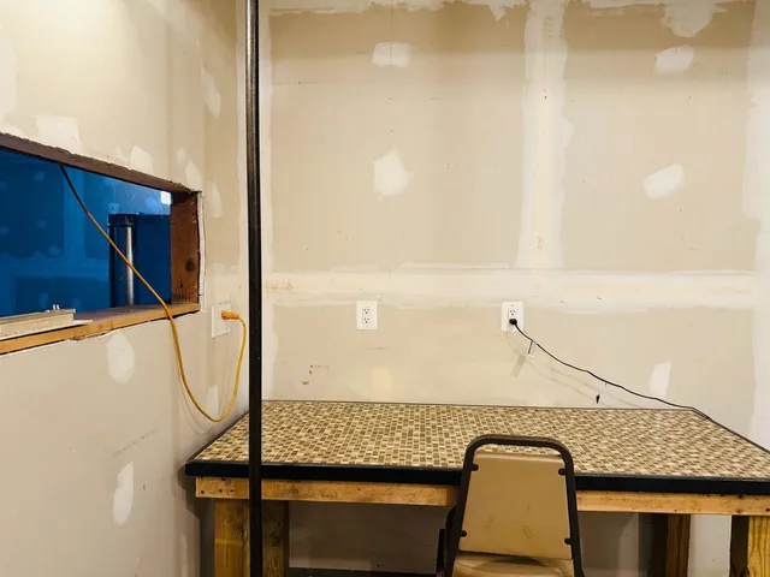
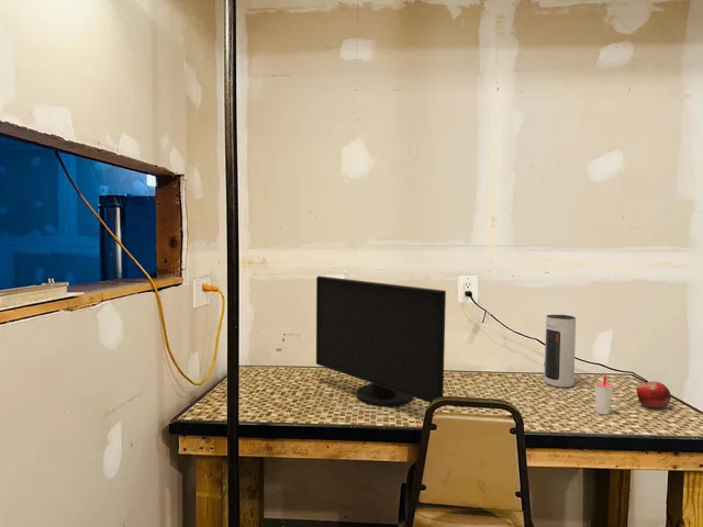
+ speaker [544,314,577,389]
+ fruit [636,380,672,410]
+ cup [593,374,615,415]
+ computer monitor [315,274,447,407]
